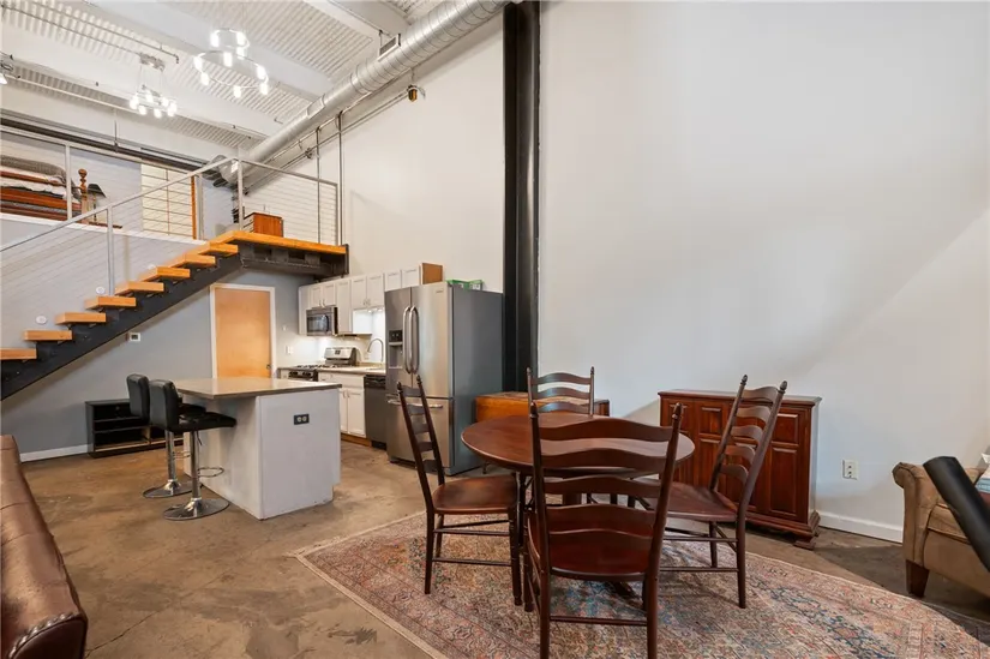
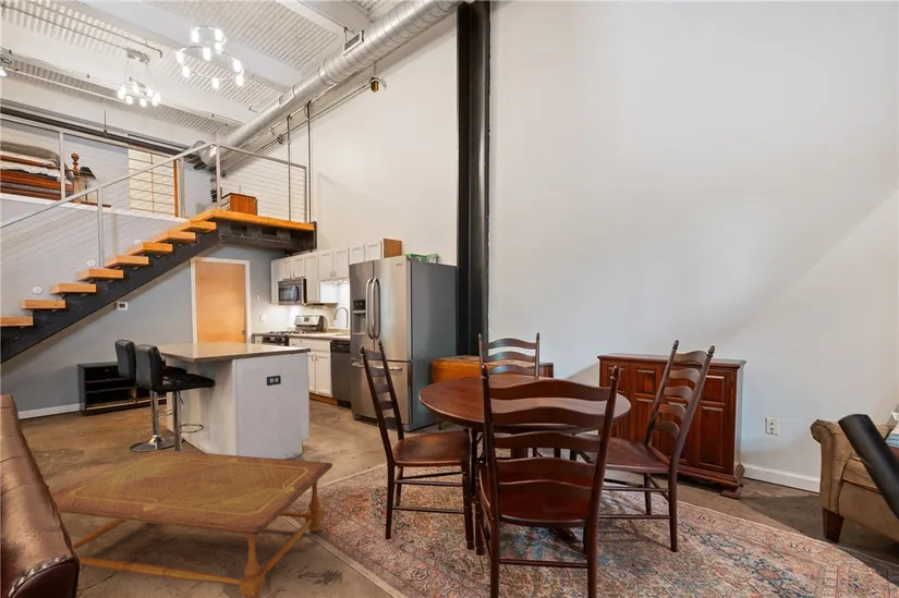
+ coffee table [50,449,333,598]
